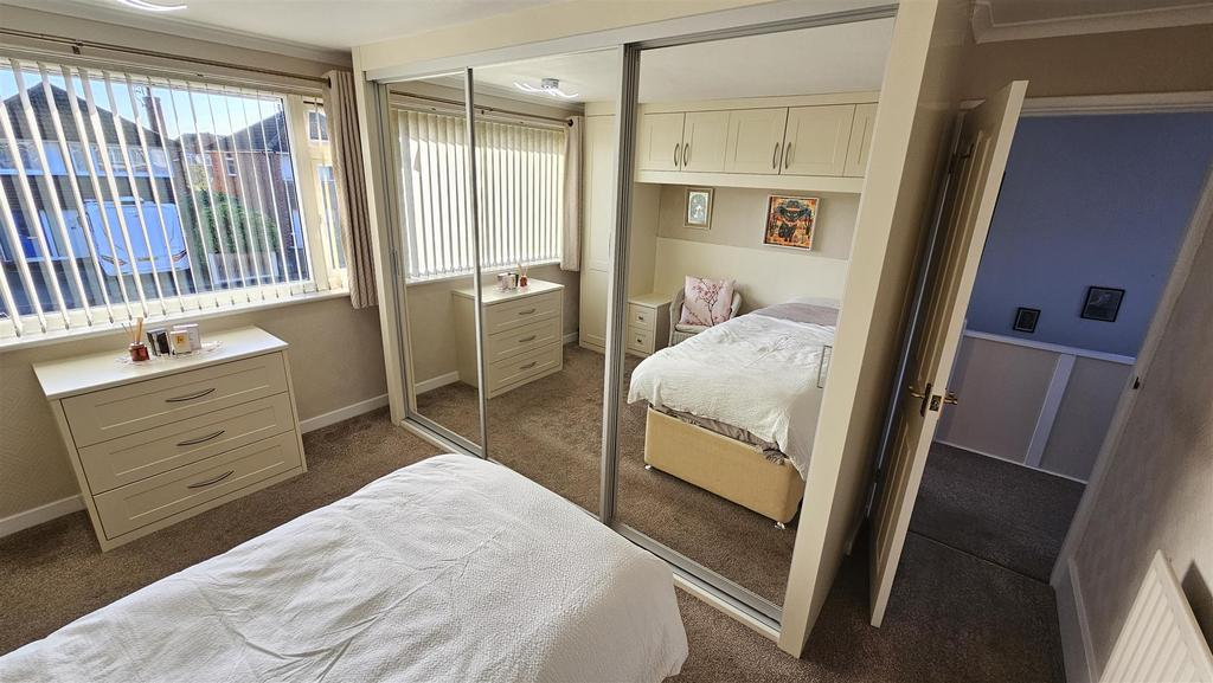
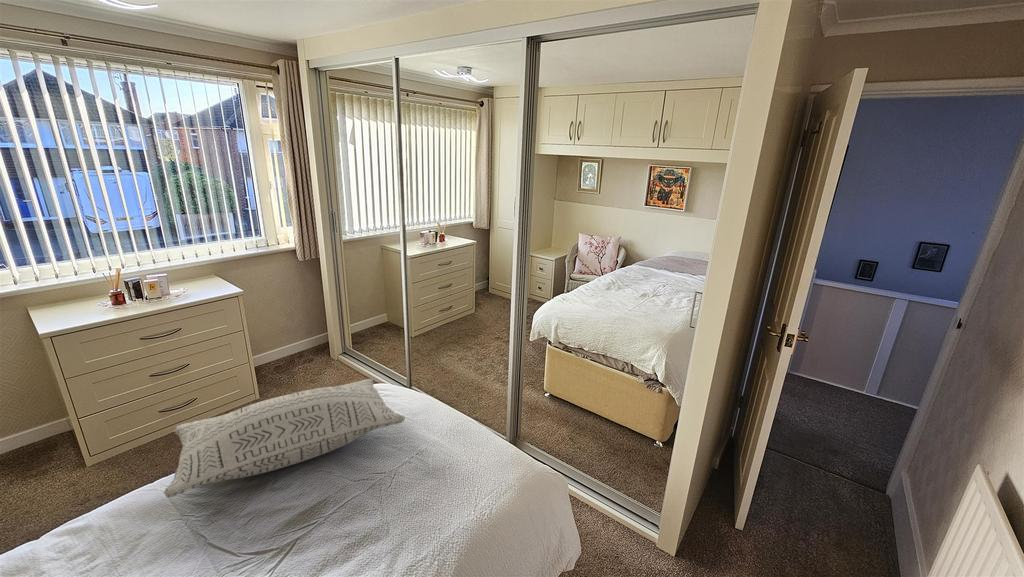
+ pillow [163,378,406,499]
